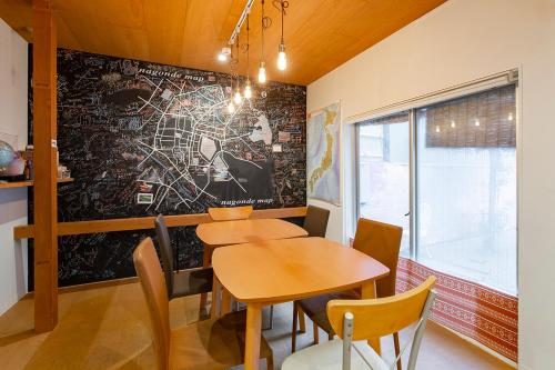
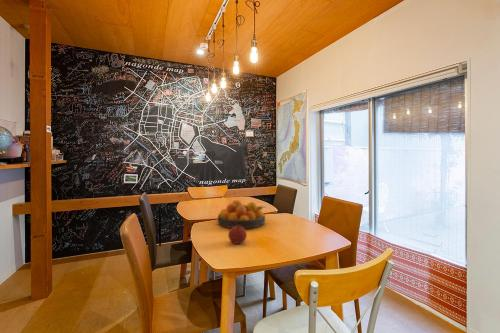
+ fruit [227,225,248,245]
+ fruit bowl [217,199,267,229]
